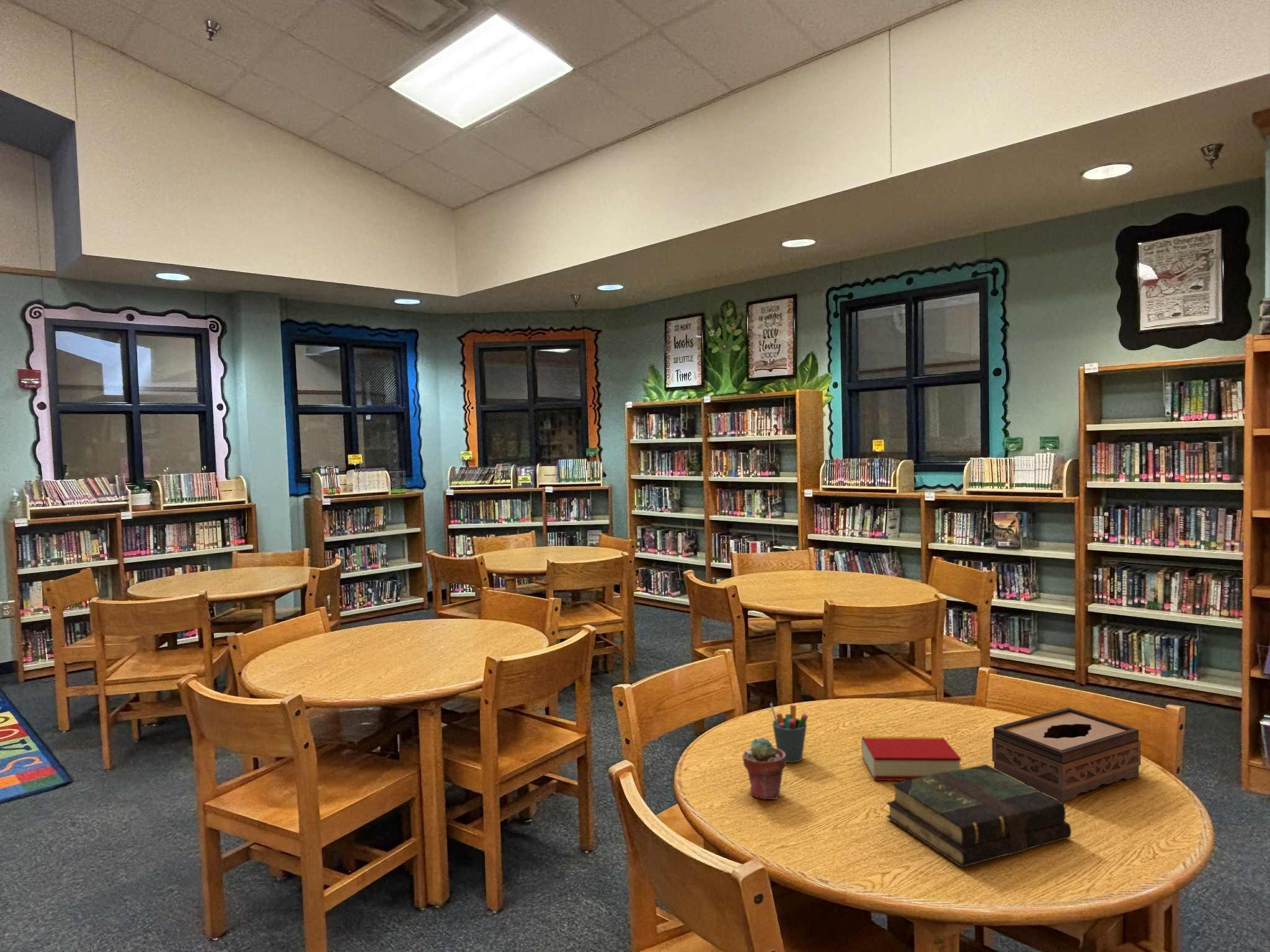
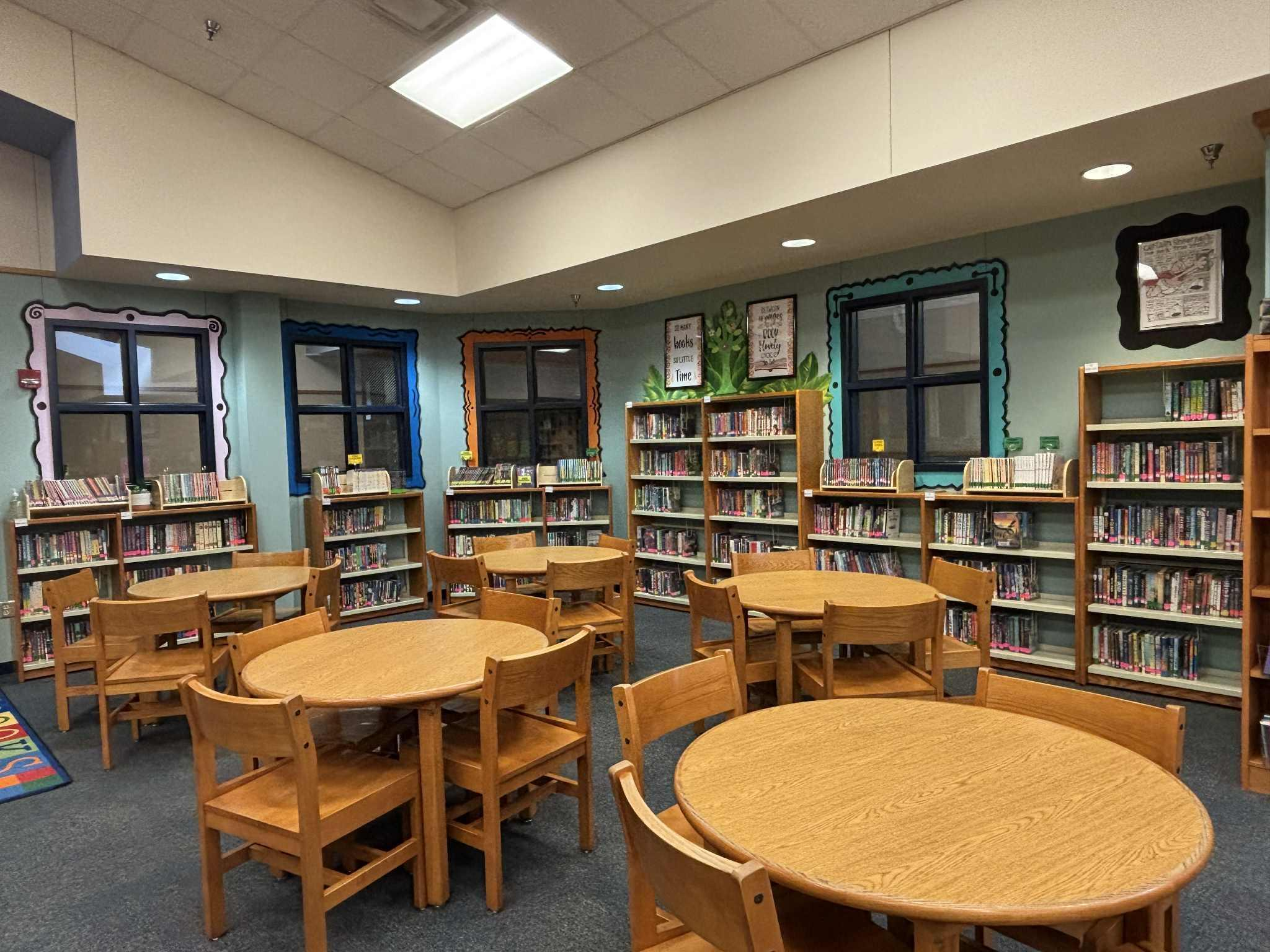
- book [886,764,1072,868]
- potted succulent [742,737,787,800]
- pen holder [770,702,809,764]
- book [861,736,962,781]
- tissue box [992,707,1141,803]
